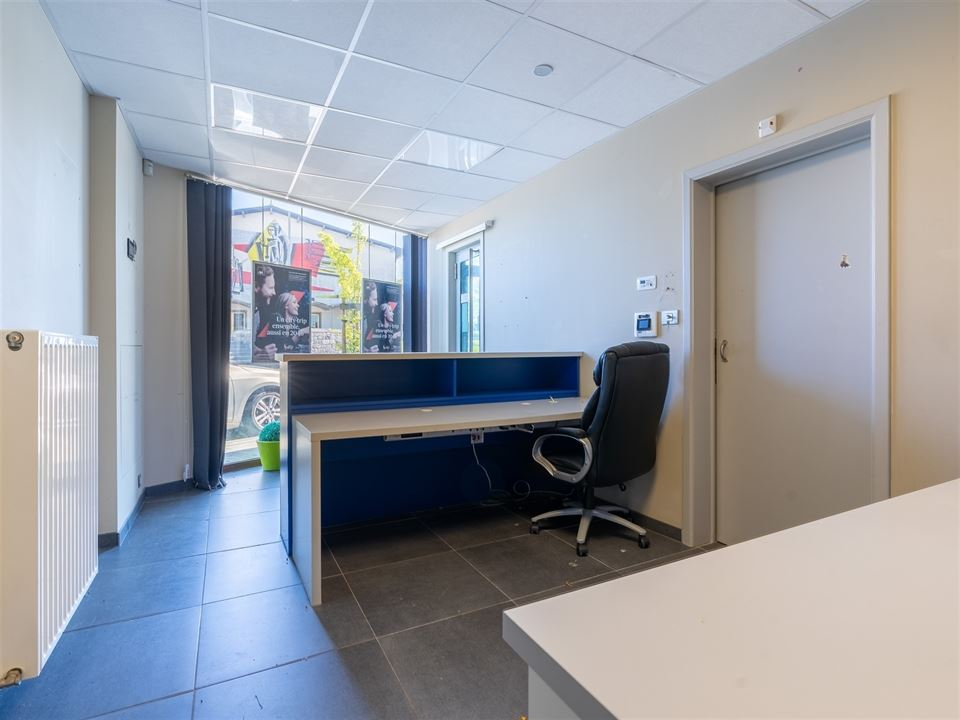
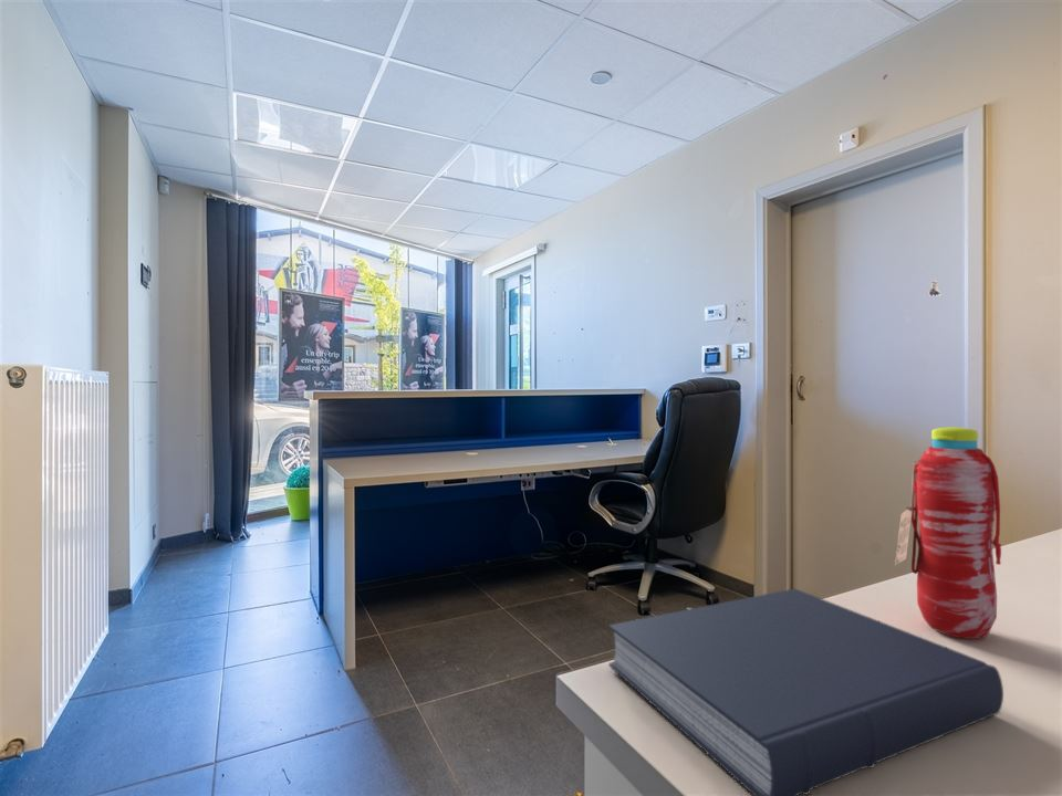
+ water bottle [894,426,1002,640]
+ book [607,587,1004,796]
